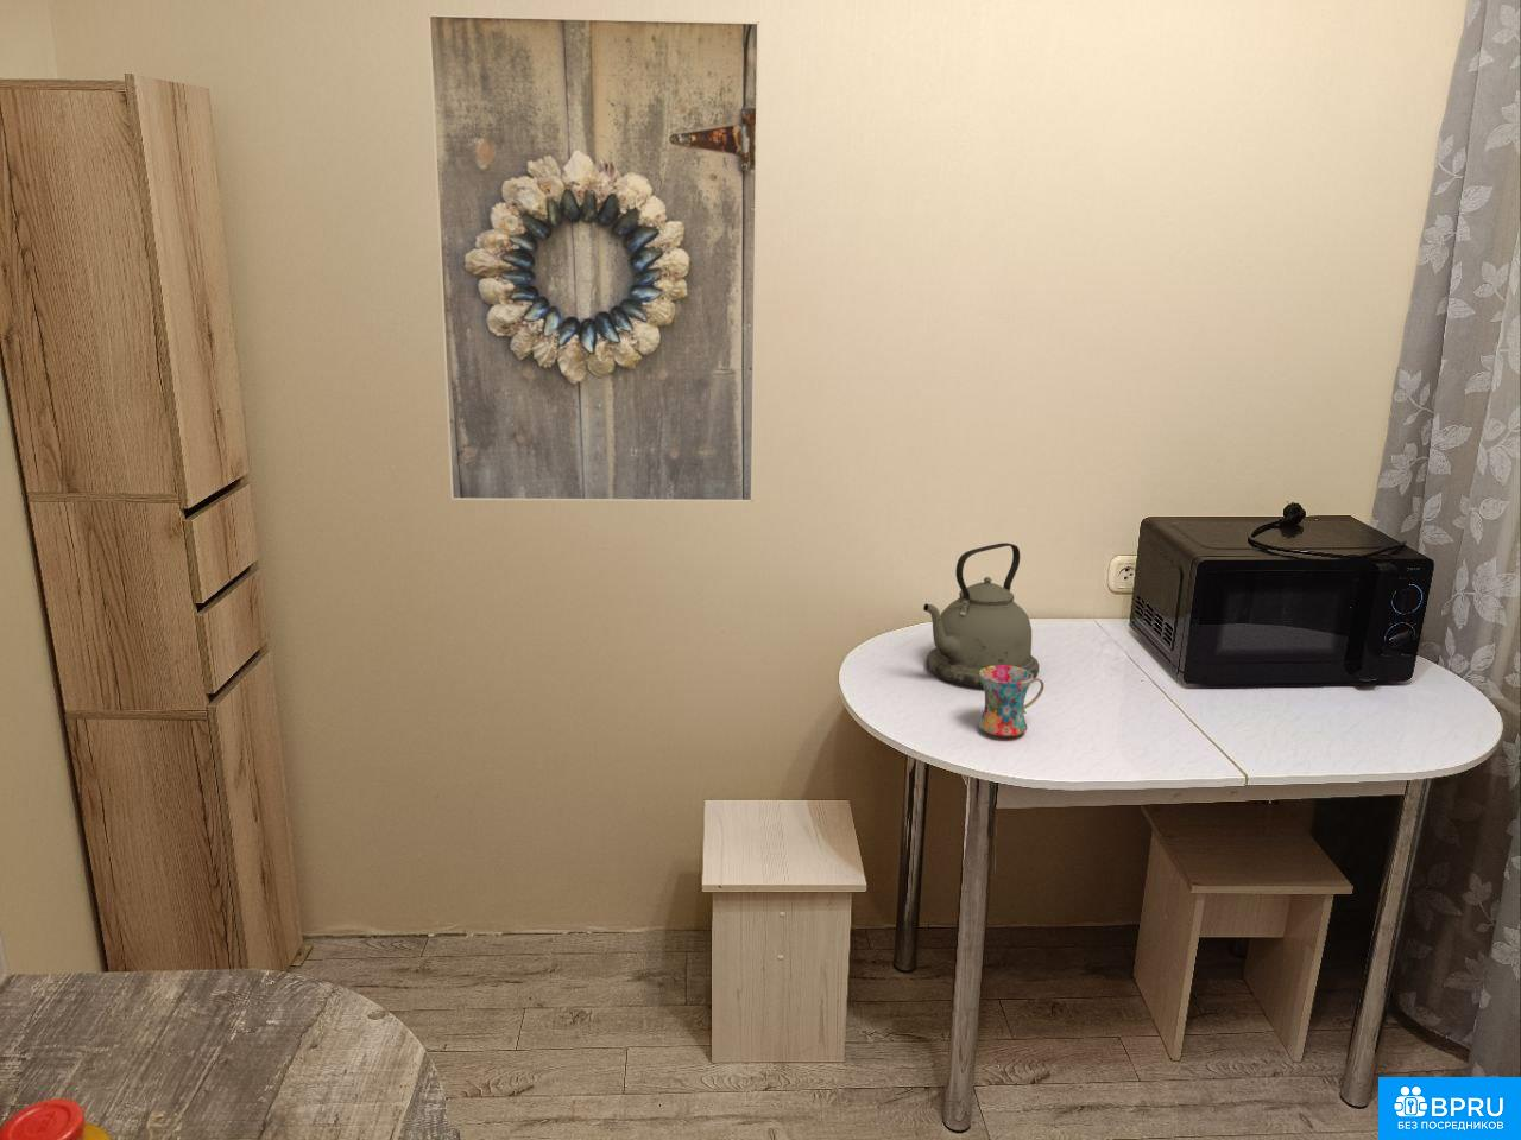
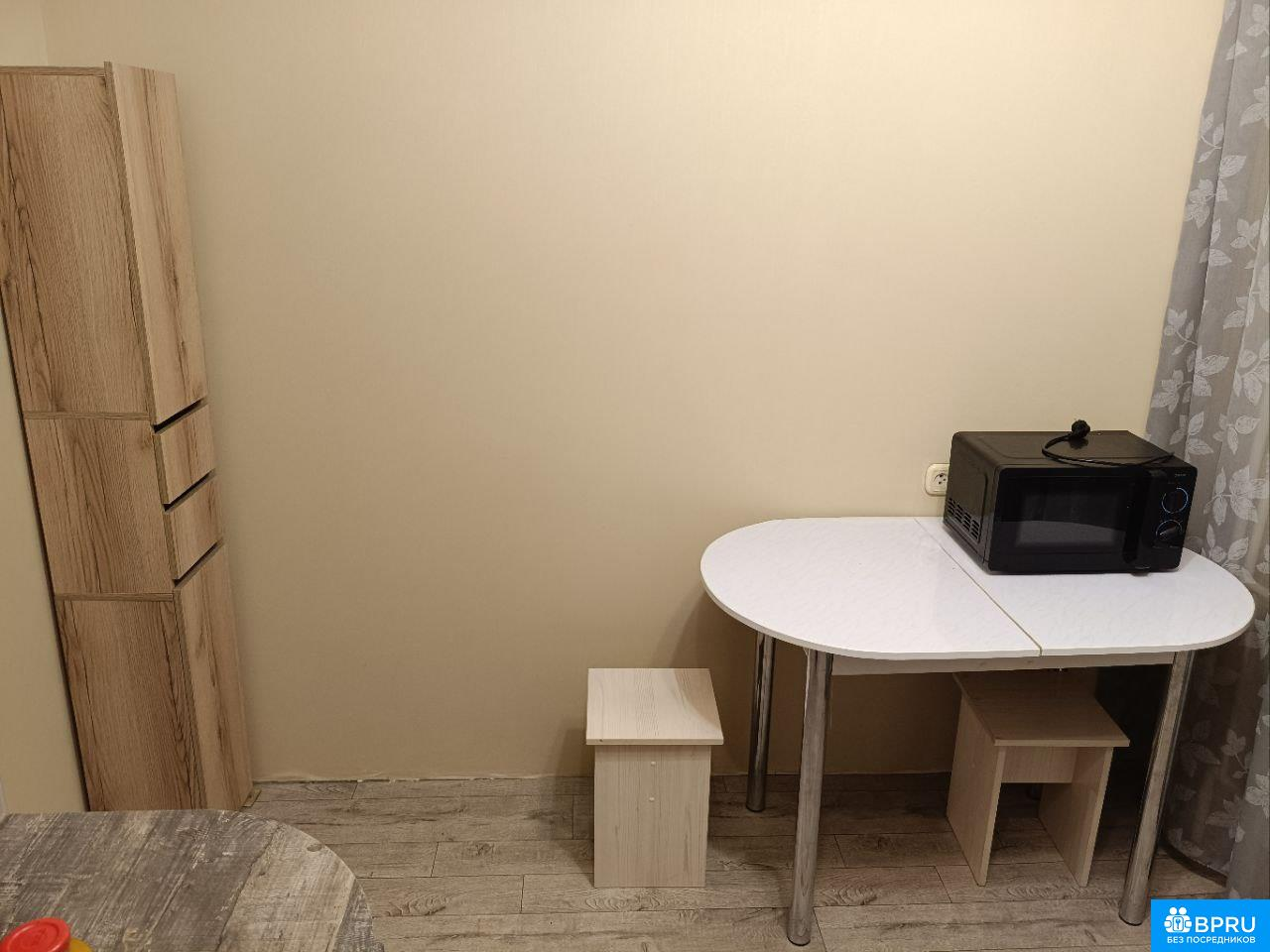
- kettle [922,541,1041,687]
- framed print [426,13,760,503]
- mug [977,665,1046,738]
